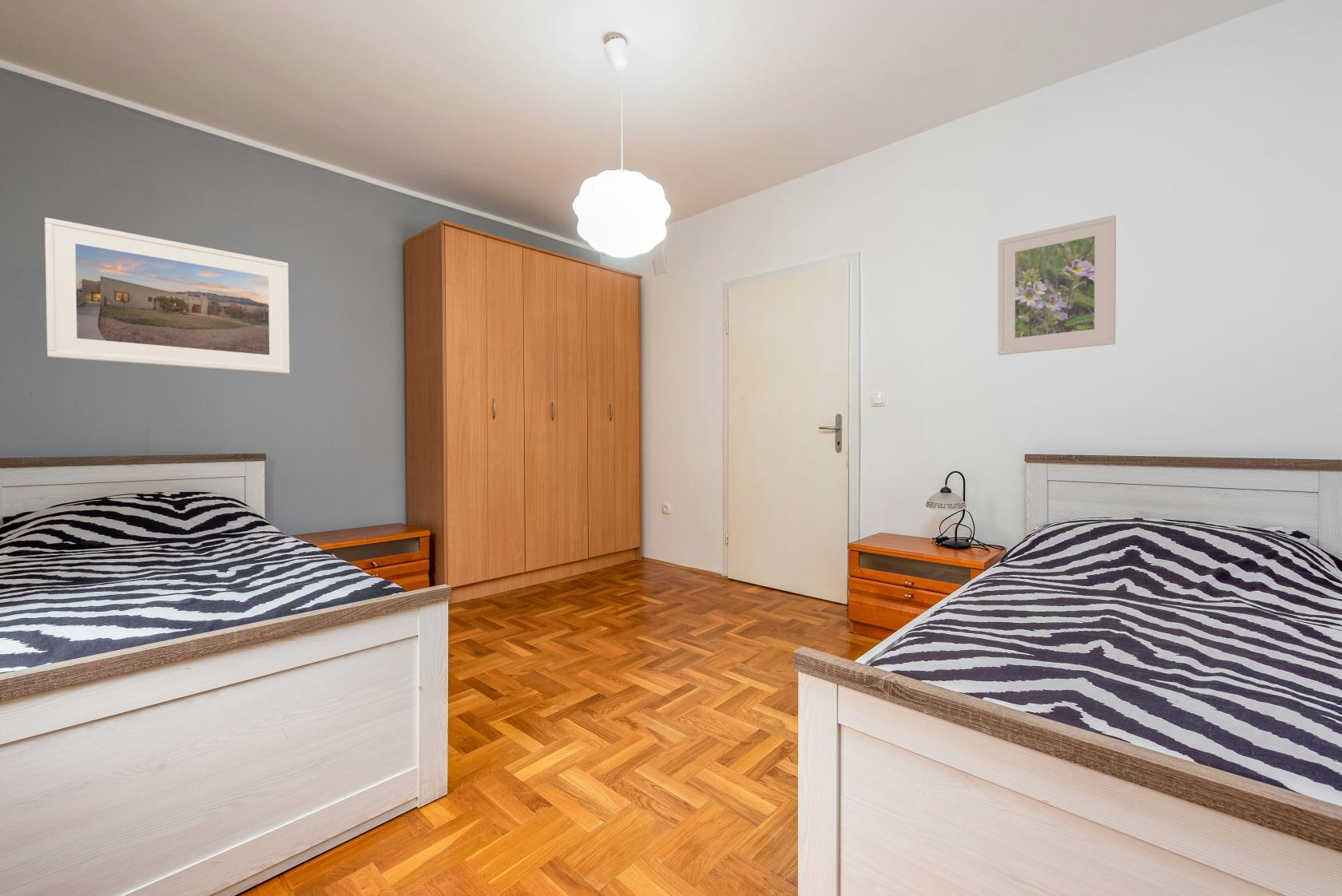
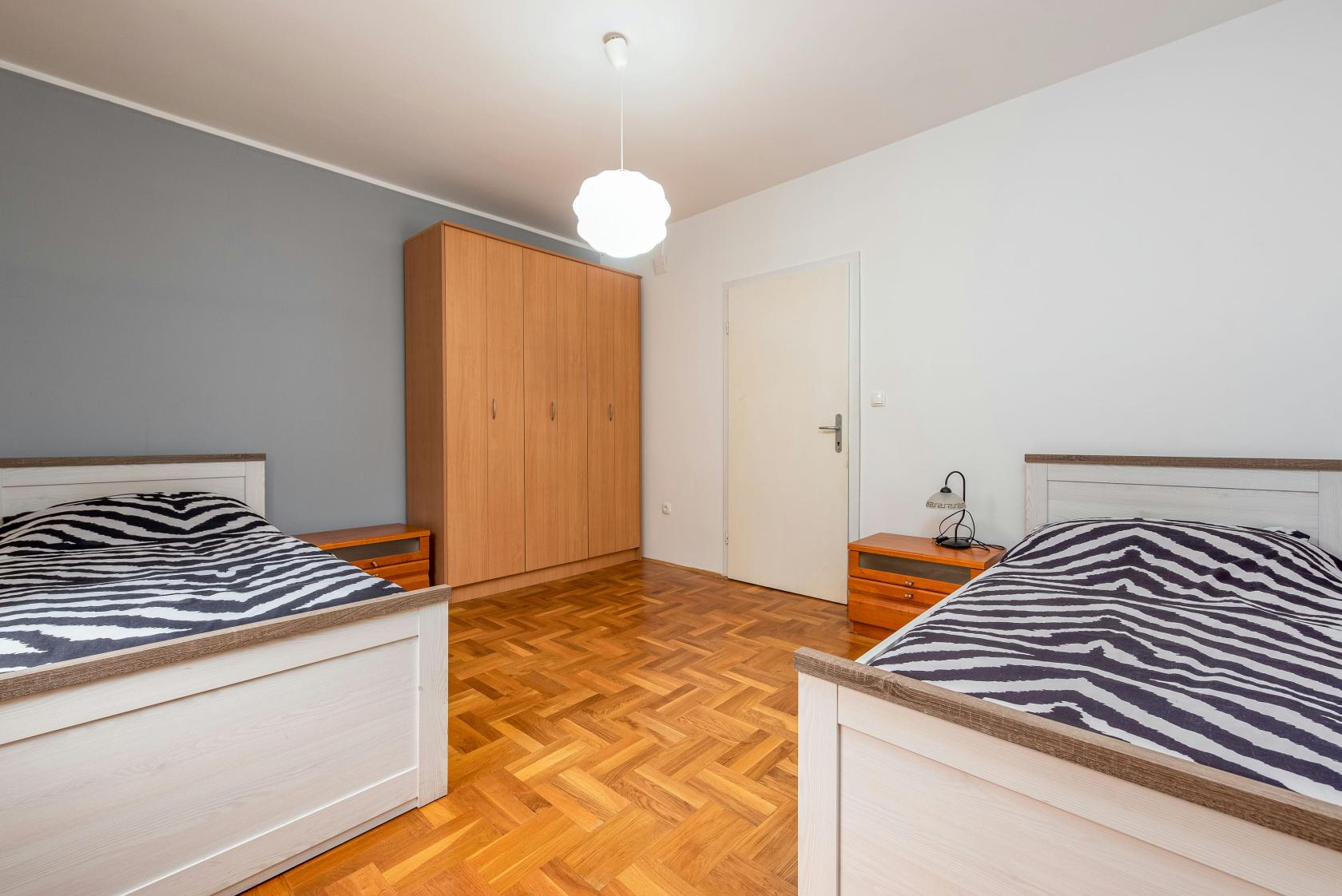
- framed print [997,214,1117,356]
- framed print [44,216,291,375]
